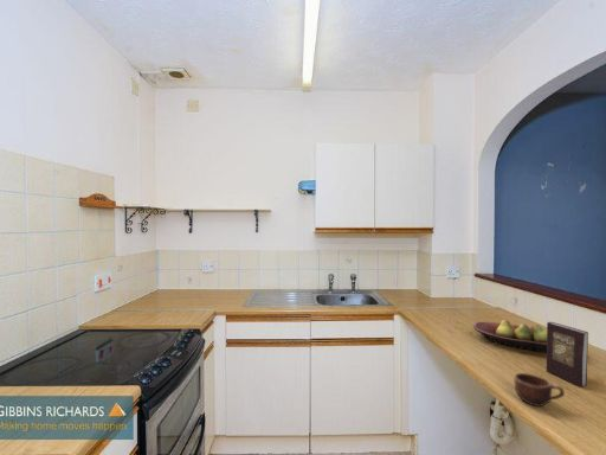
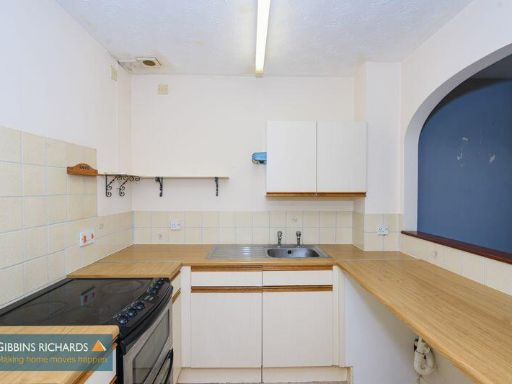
- book [546,321,589,389]
- mug [512,372,566,408]
- fruit bowl [472,319,547,353]
